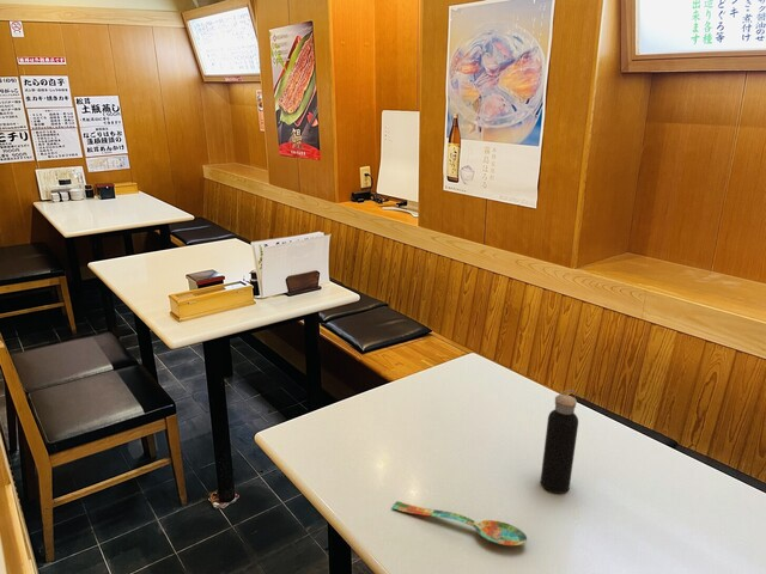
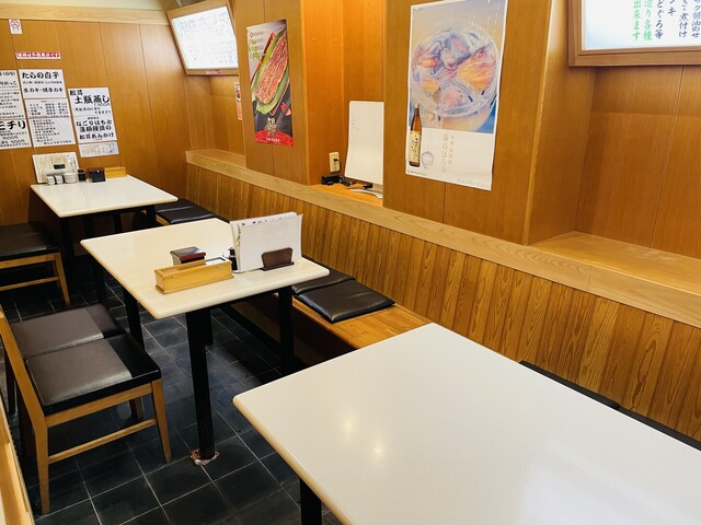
- spoon [391,501,528,546]
- water bottle [540,389,579,495]
